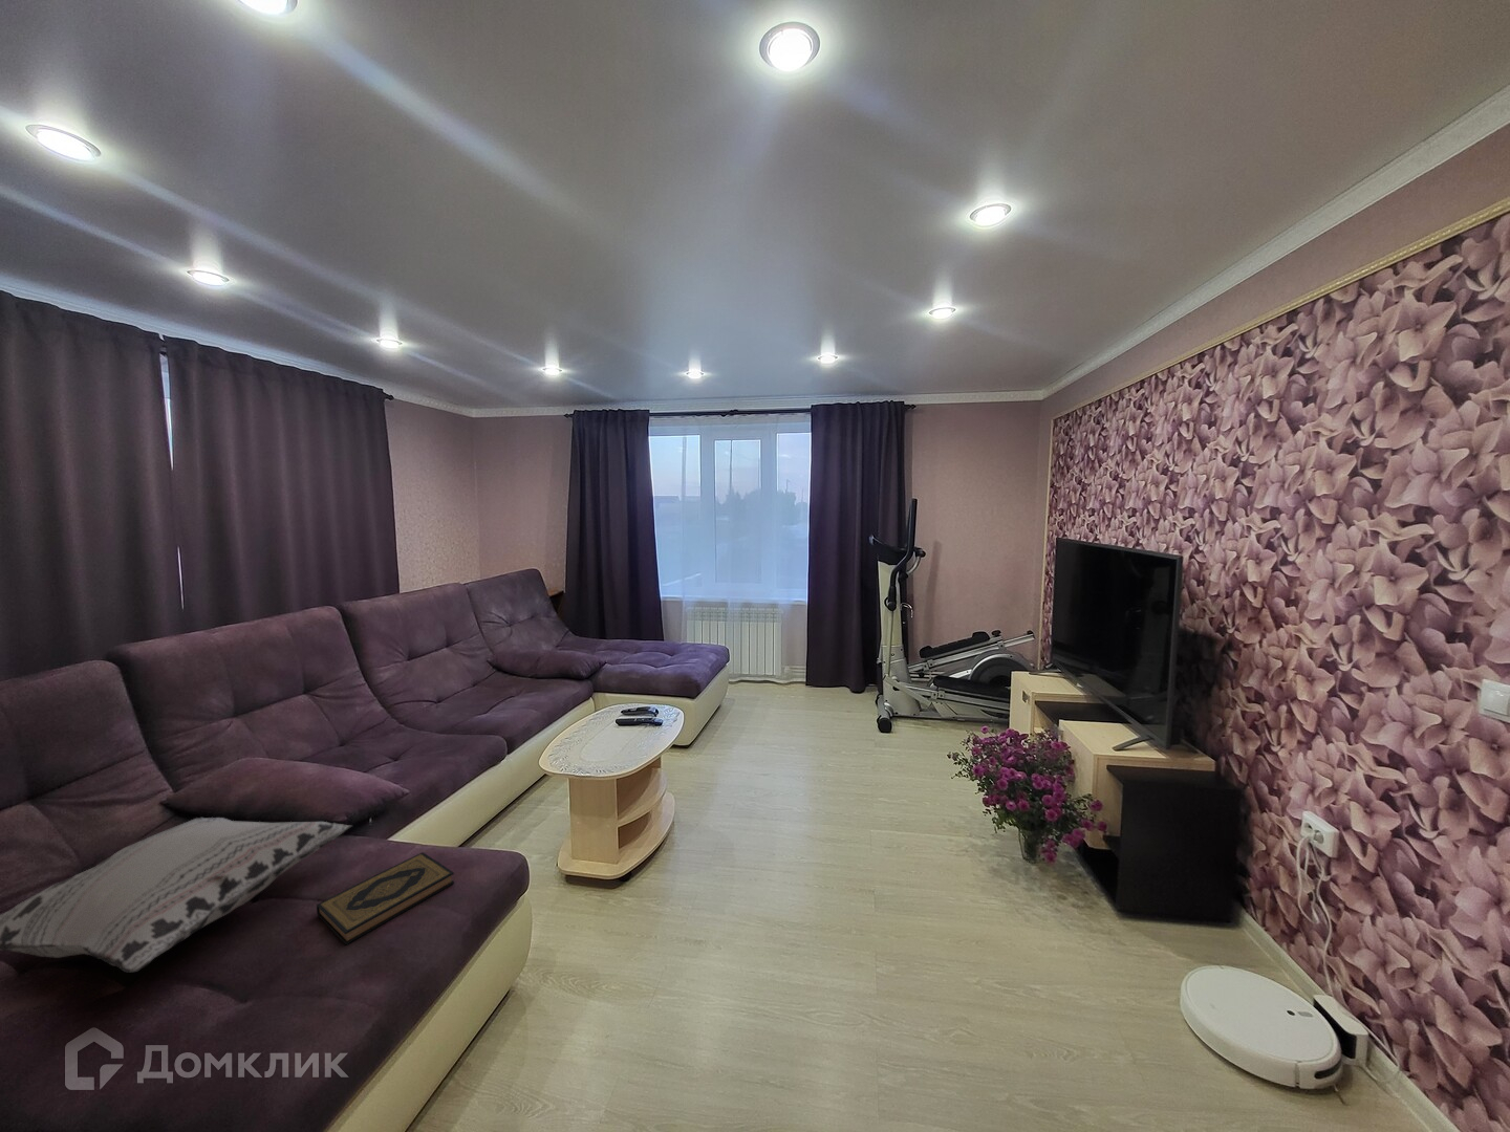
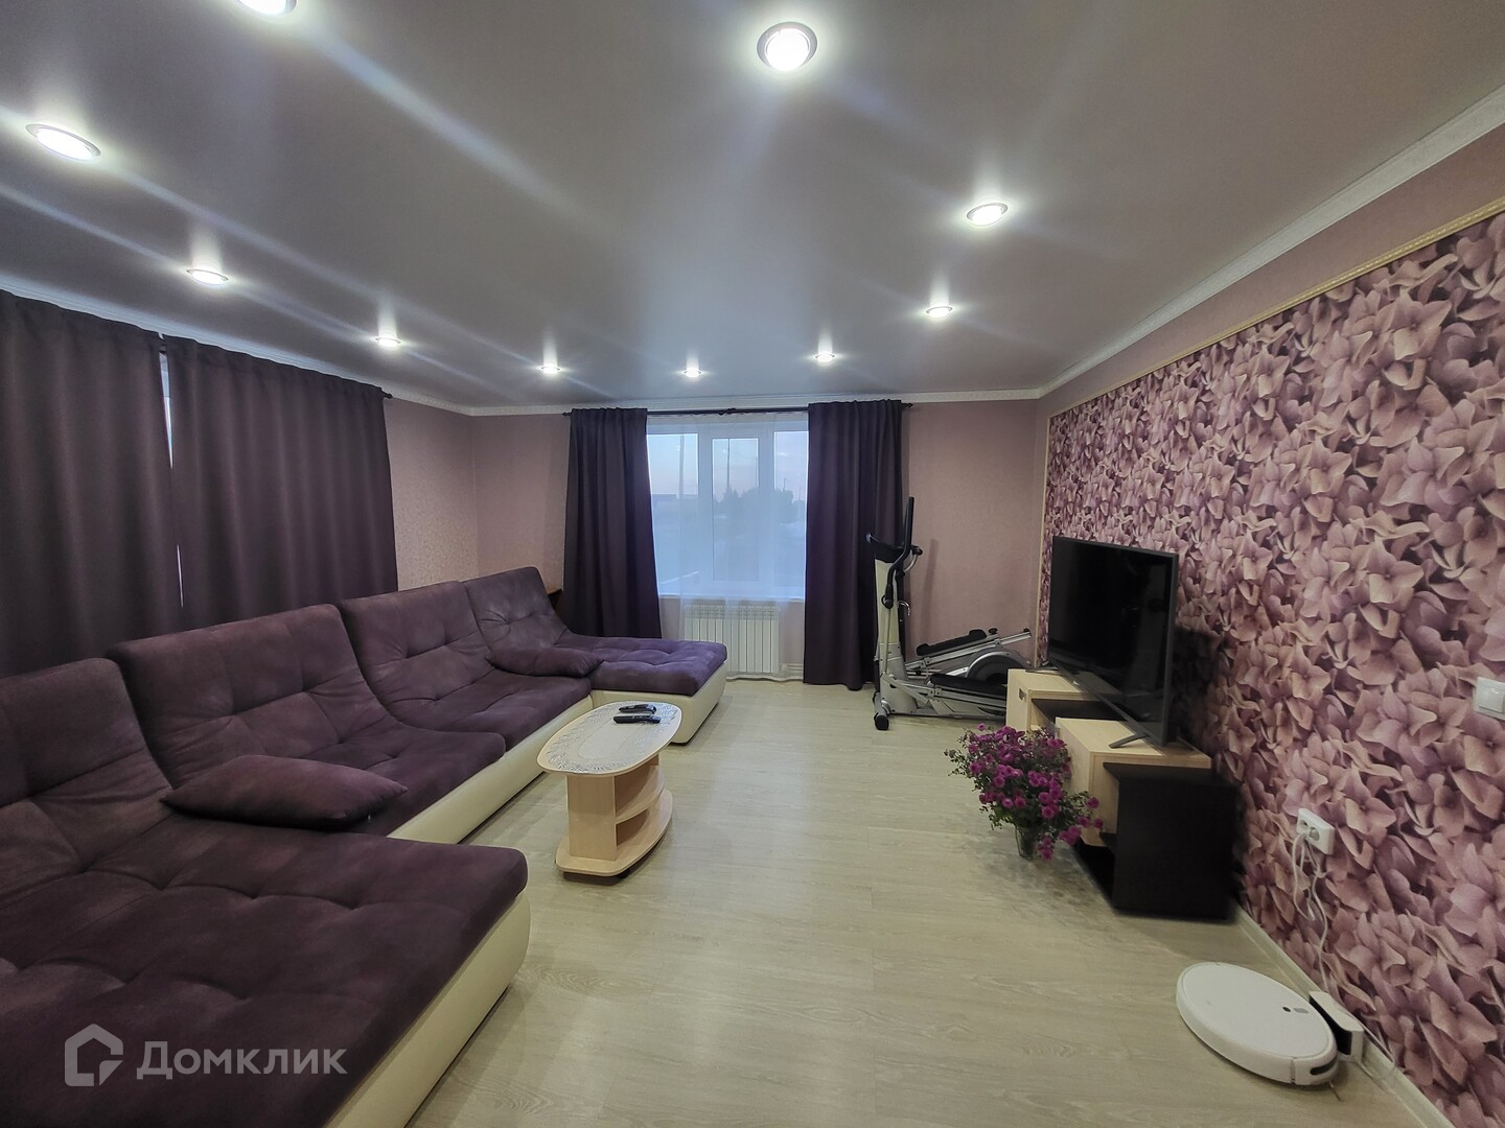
- decorative pillow [0,817,353,973]
- hardback book [315,851,455,945]
